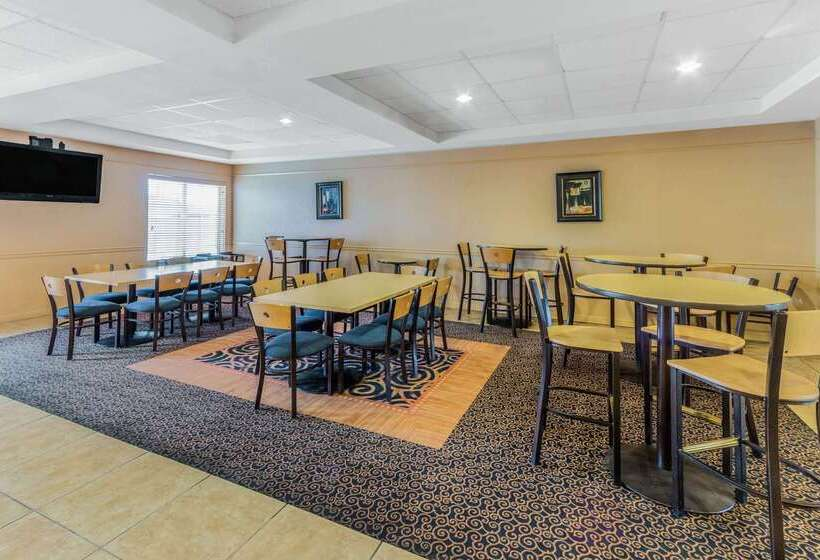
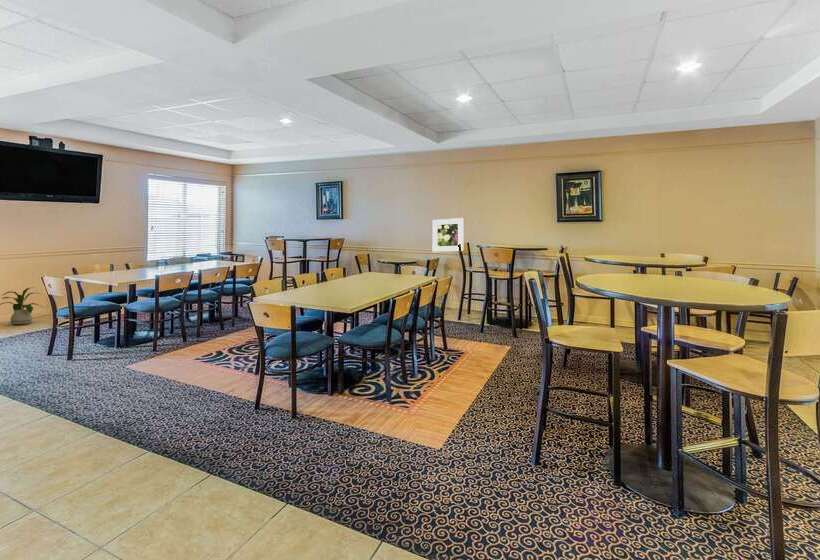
+ house plant [0,286,46,325]
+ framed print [431,217,464,253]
